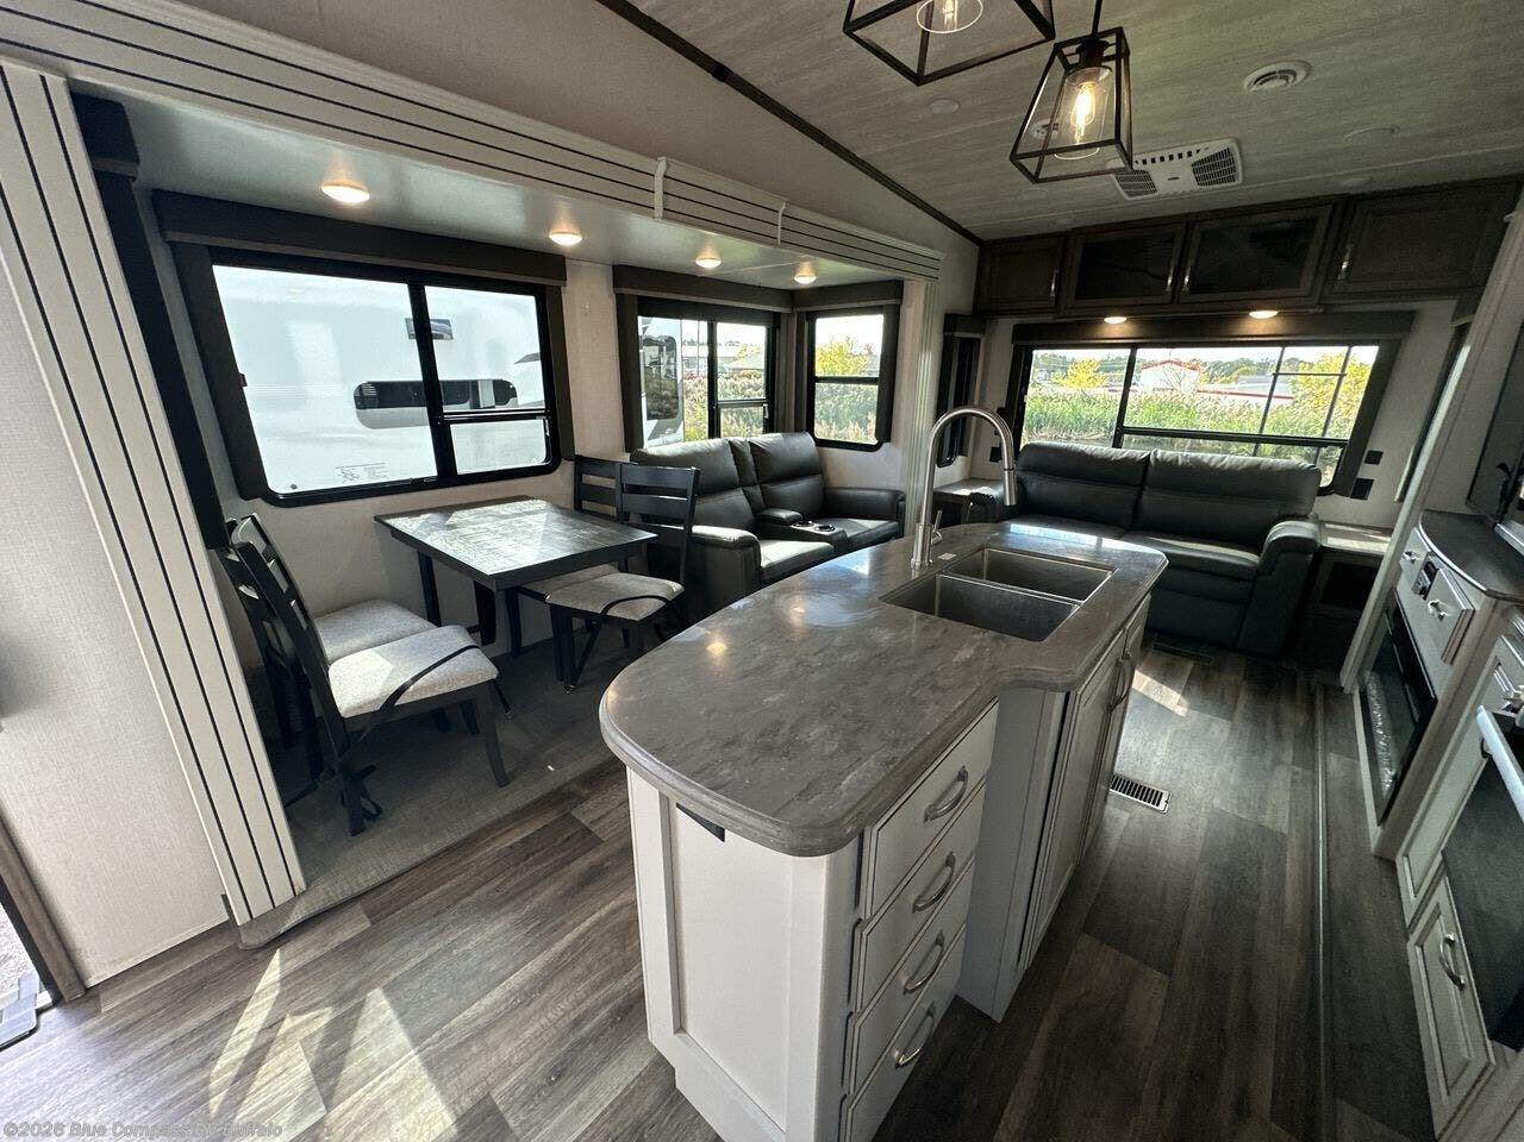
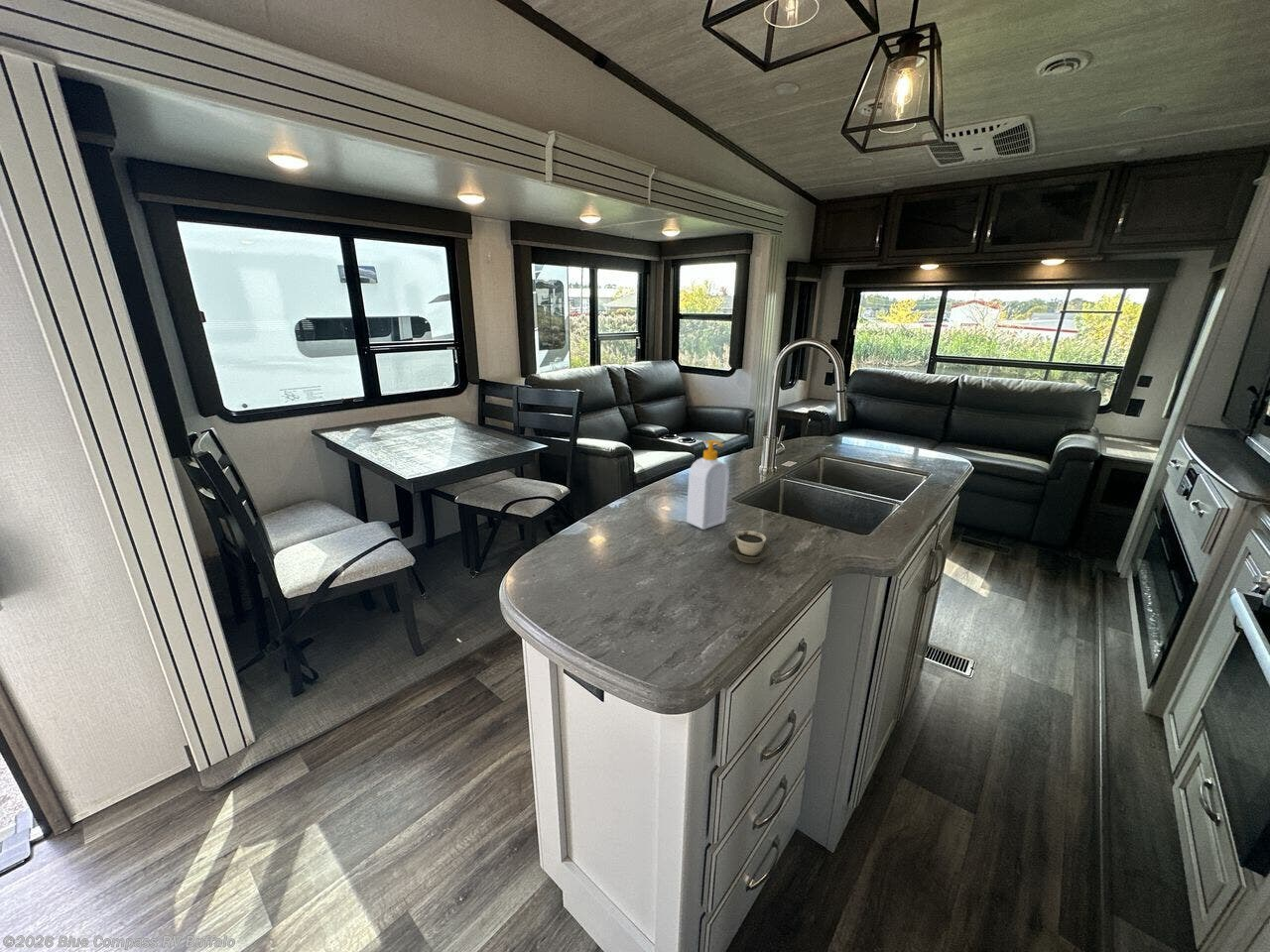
+ cup [726,530,773,564]
+ soap bottle [686,439,730,531]
